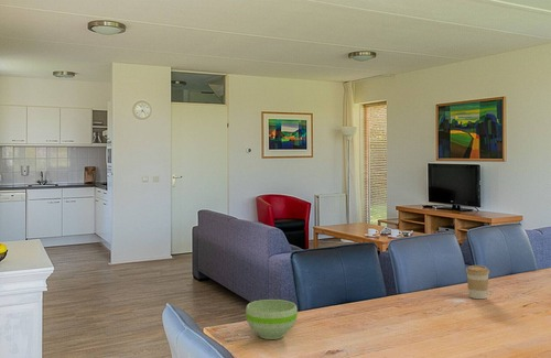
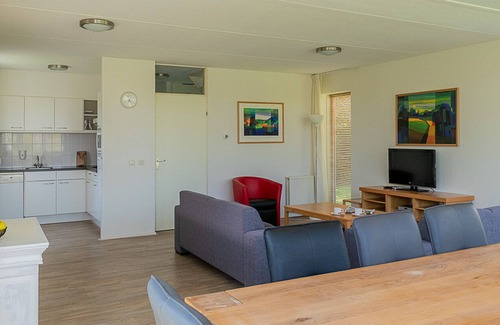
- bowl [245,299,299,340]
- coffee cup [465,264,490,300]
